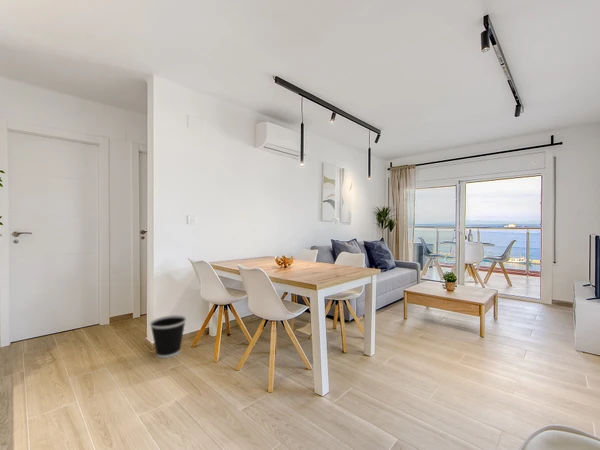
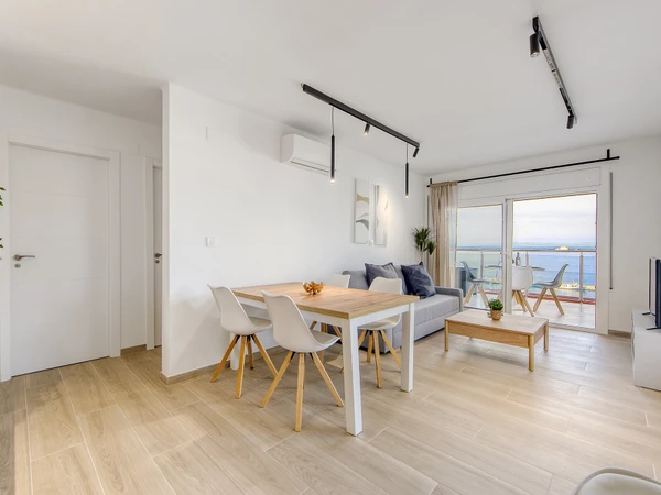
- wastebasket [149,314,187,359]
